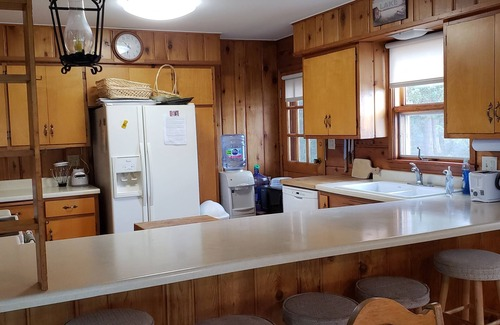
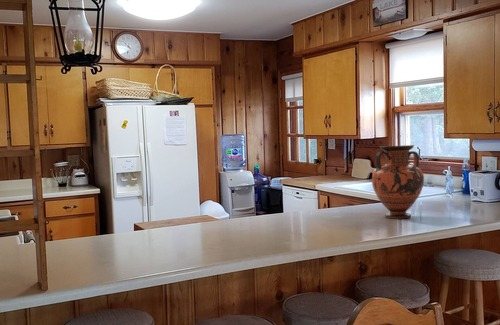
+ vase [371,144,425,219]
